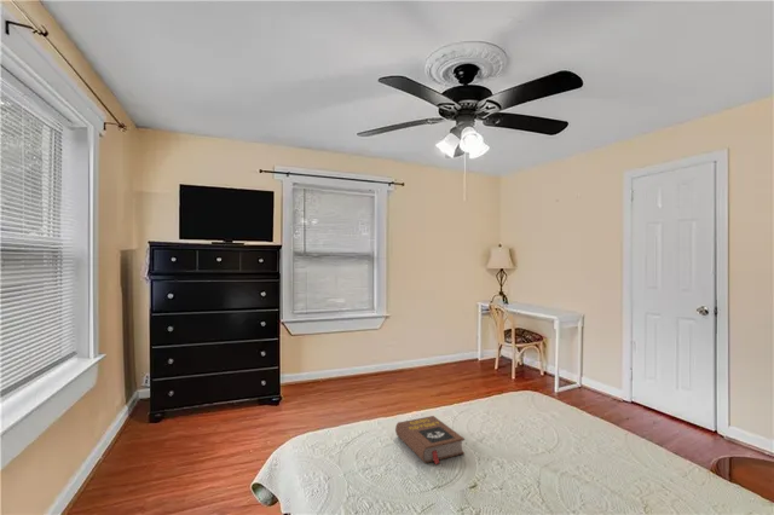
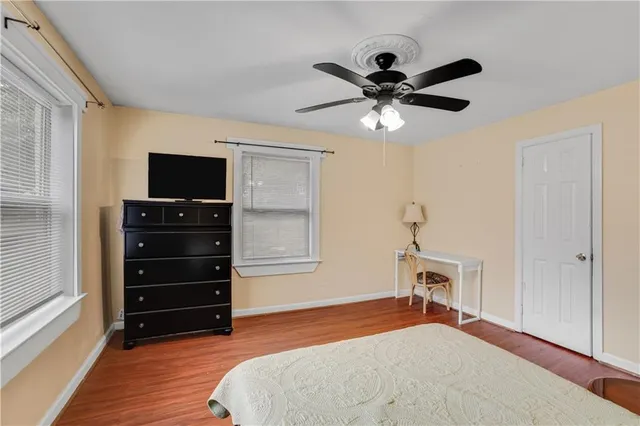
- book [394,415,466,465]
